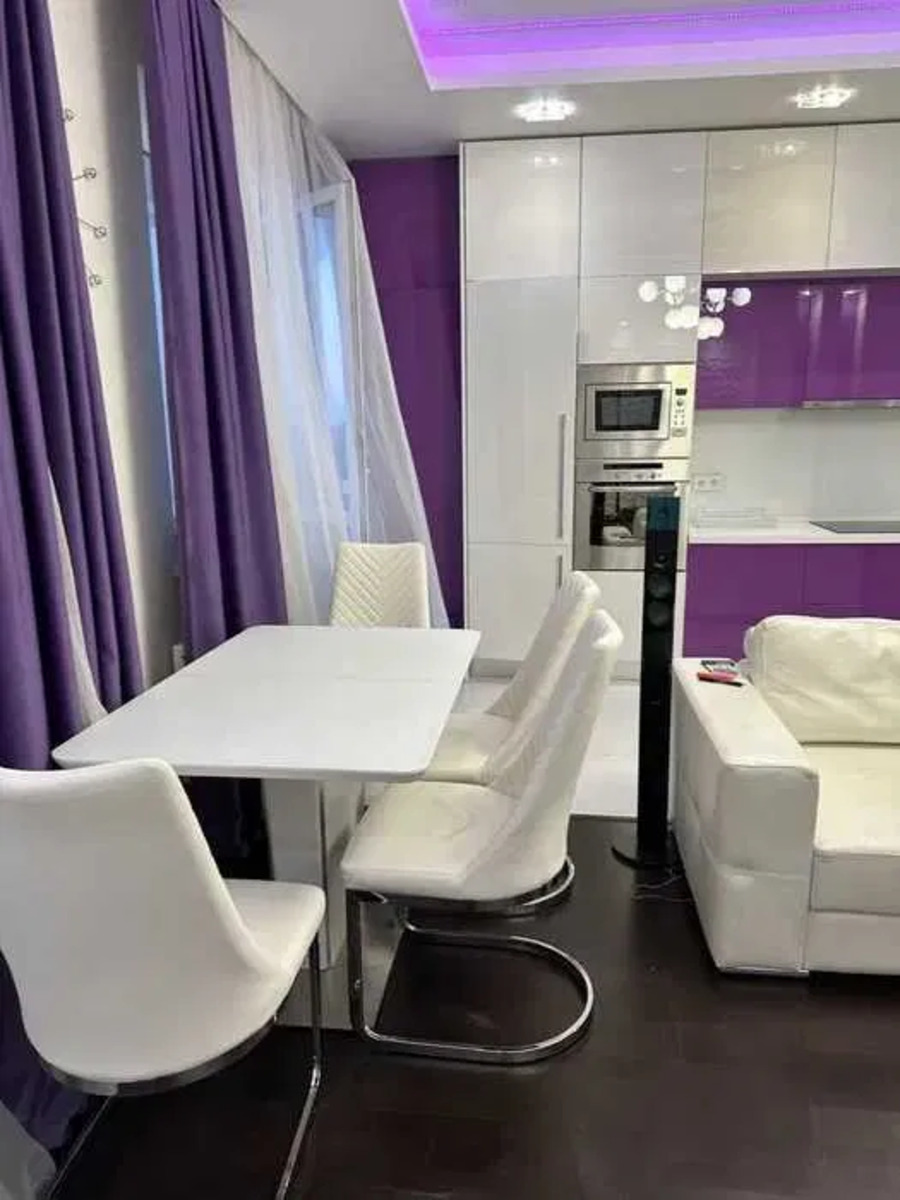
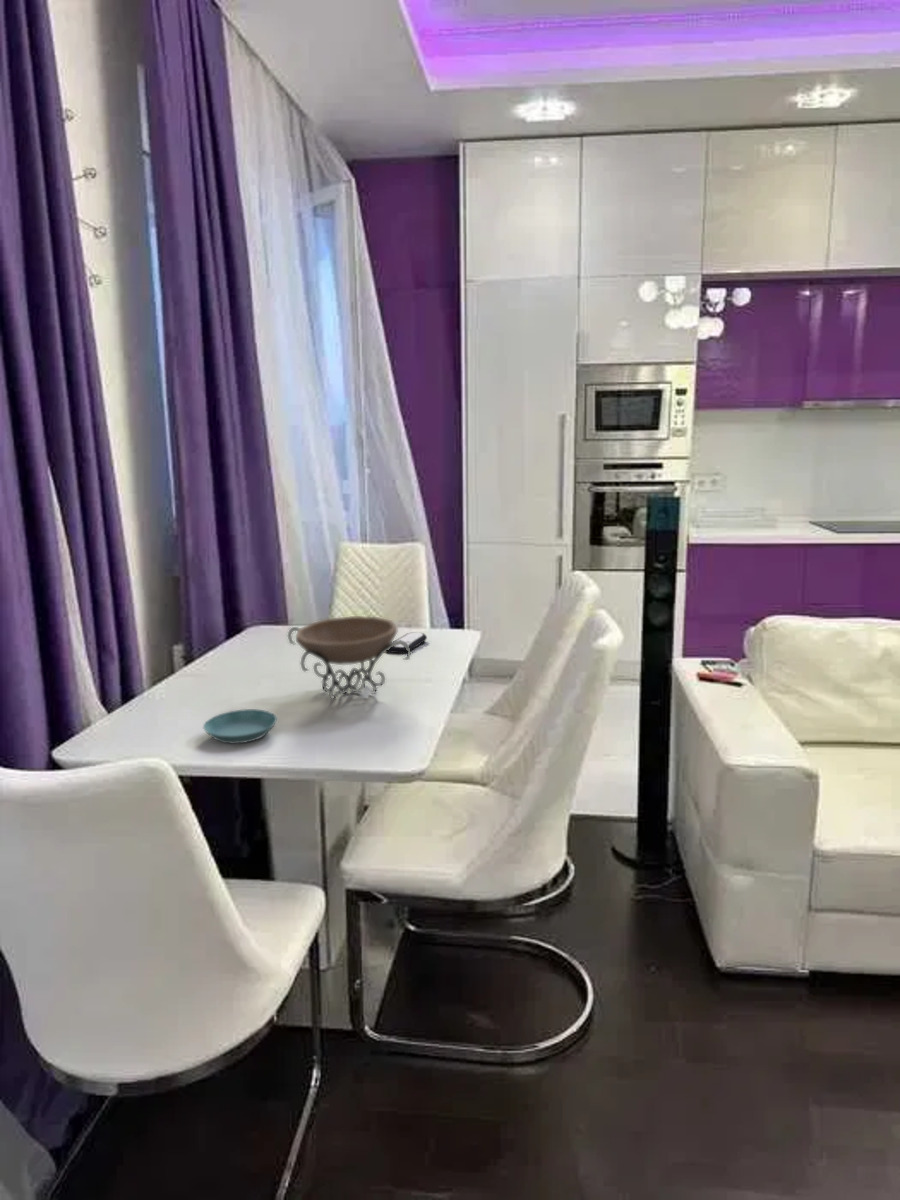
+ remote control [386,631,428,654]
+ saucer [202,708,278,745]
+ decorative bowl [287,615,412,700]
